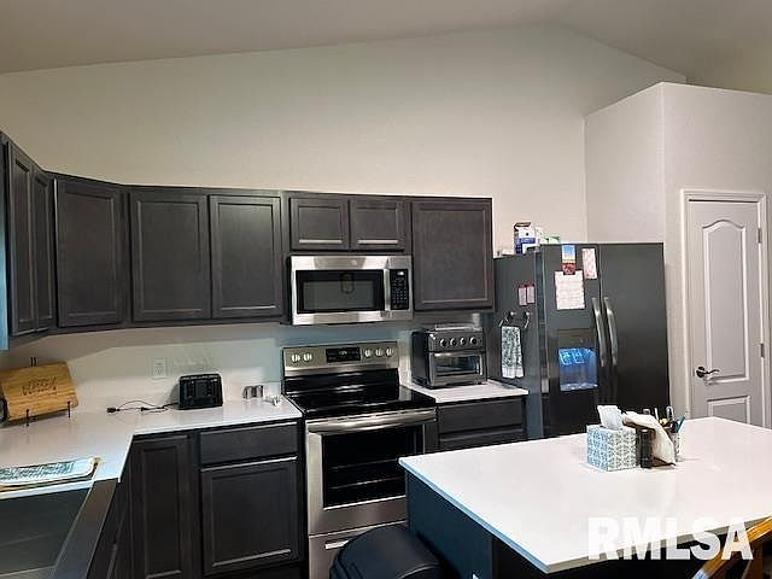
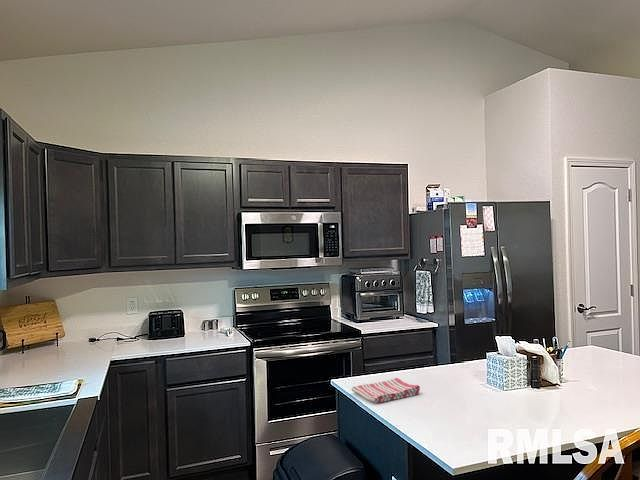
+ dish towel [350,377,421,404]
